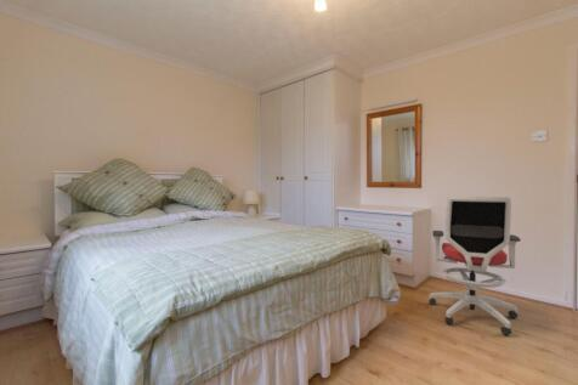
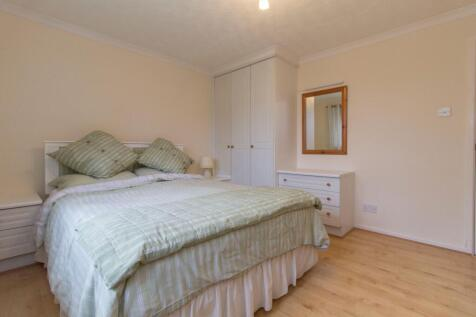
- office chair [427,196,522,335]
